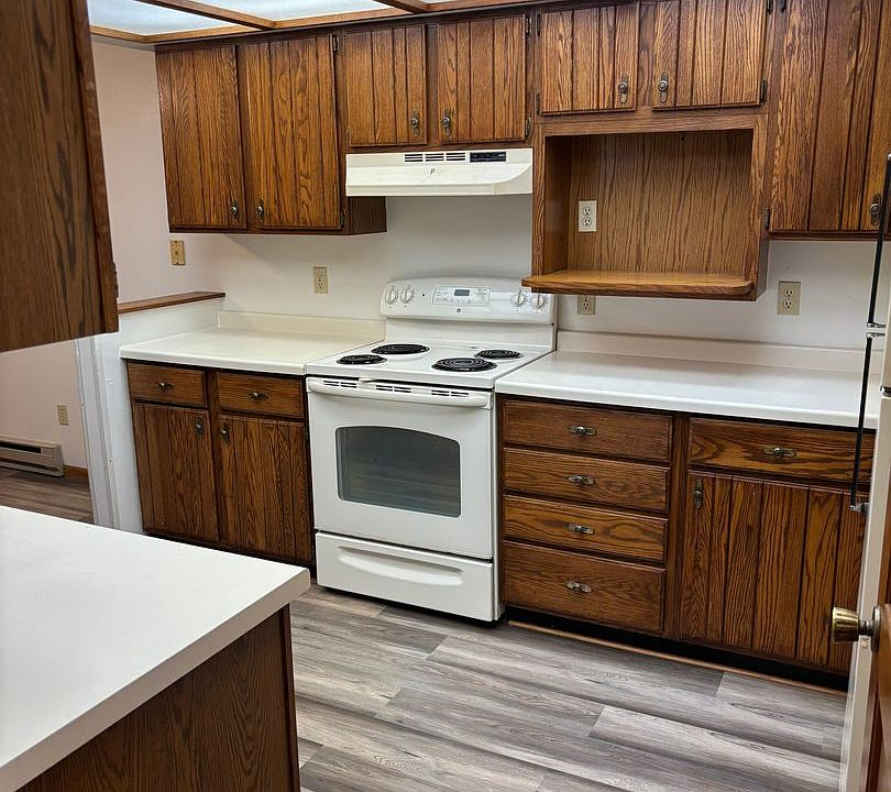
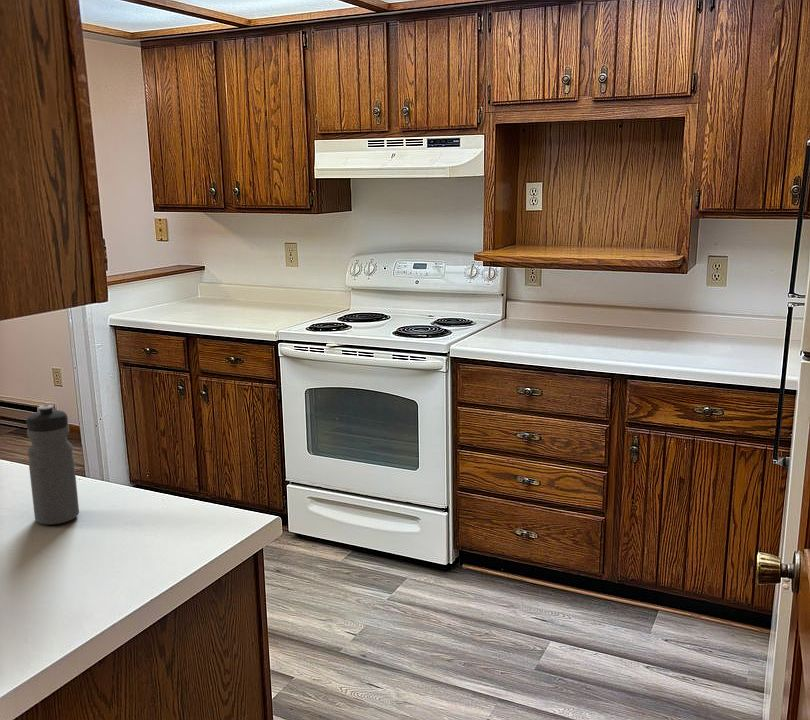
+ water bottle [25,404,80,526]
